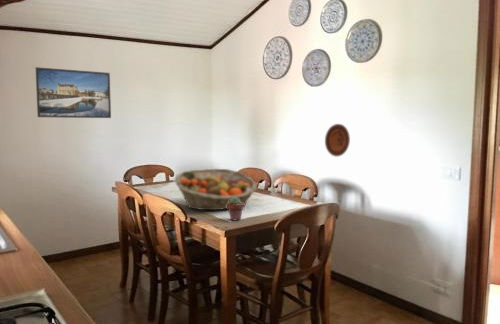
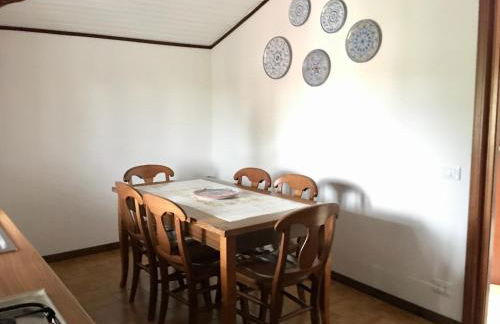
- potted succulent [227,197,245,221]
- fruit basket [174,168,258,211]
- decorative plate [324,123,351,158]
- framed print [35,66,112,119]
